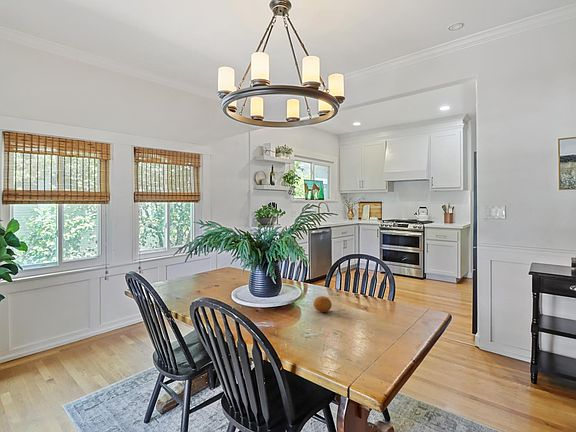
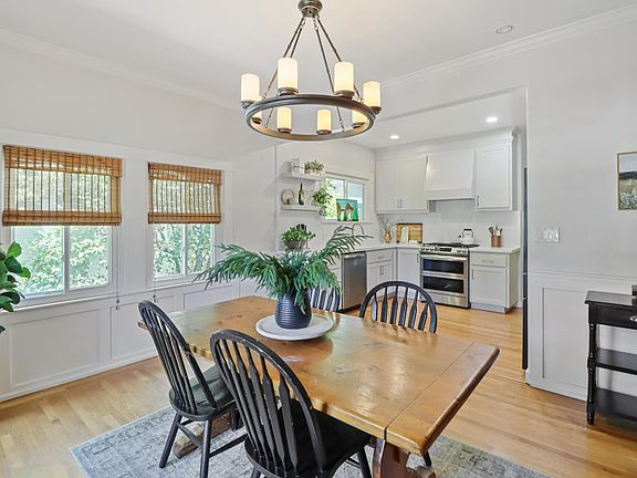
- fruit [313,295,333,313]
